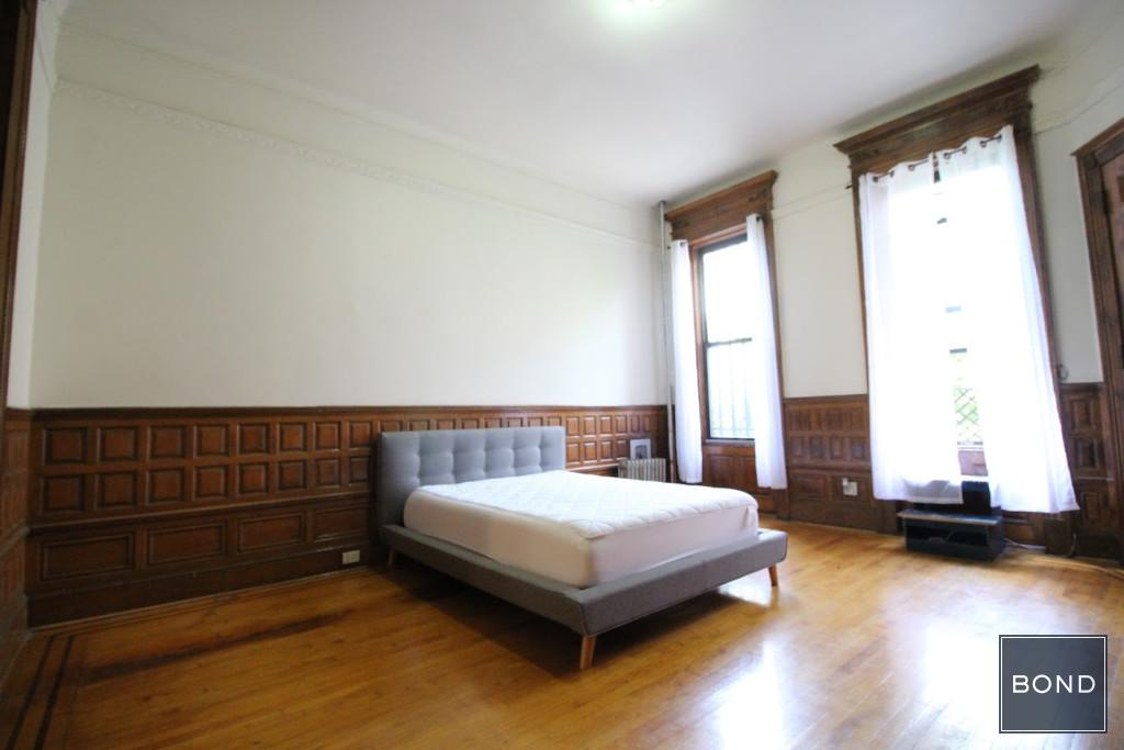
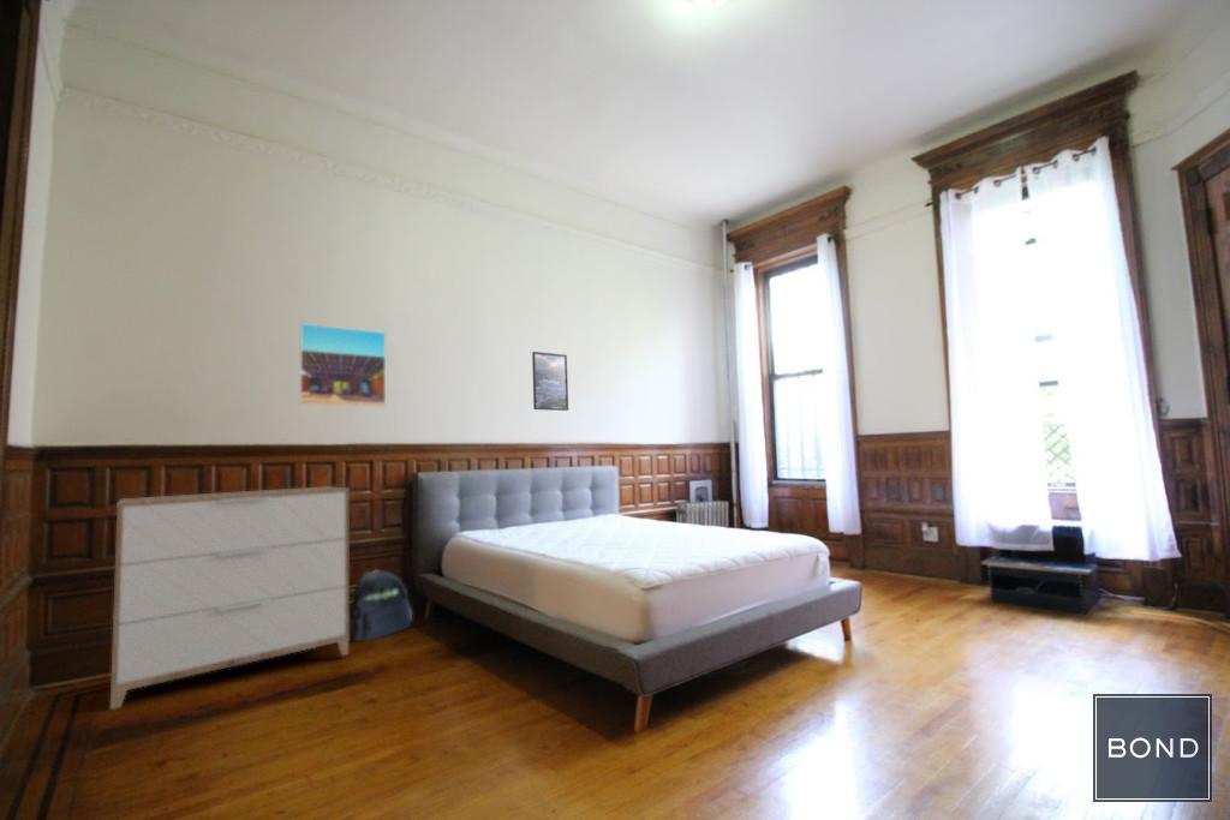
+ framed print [298,322,387,408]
+ backpack [348,568,413,642]
+ chest of drawers [109,485,351,711]
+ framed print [531,351,569,412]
